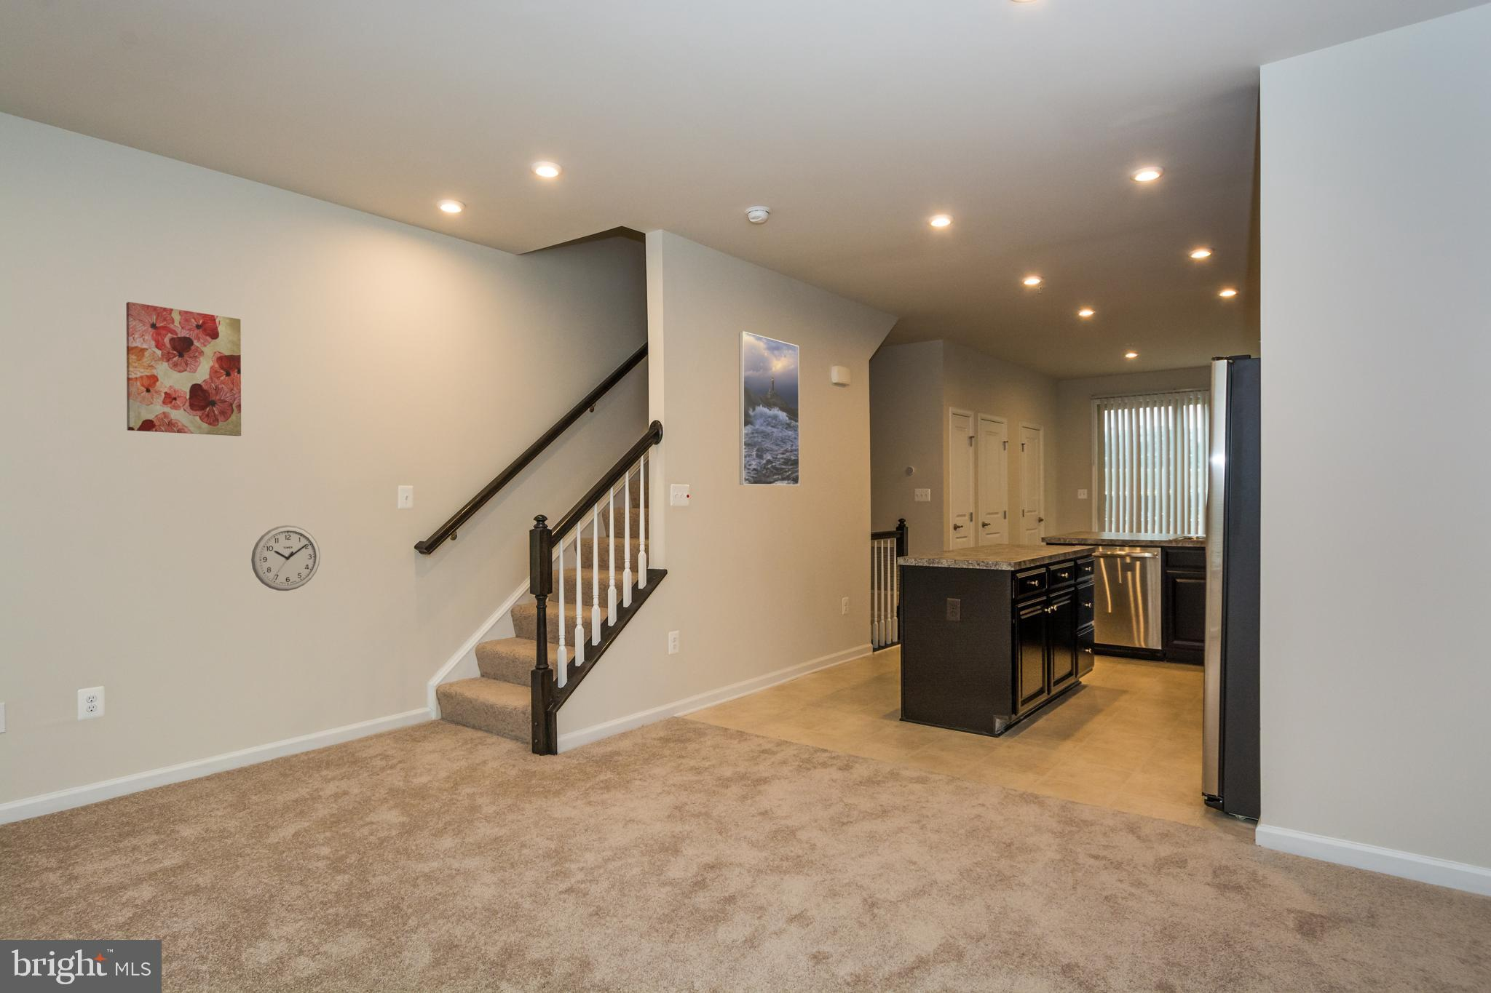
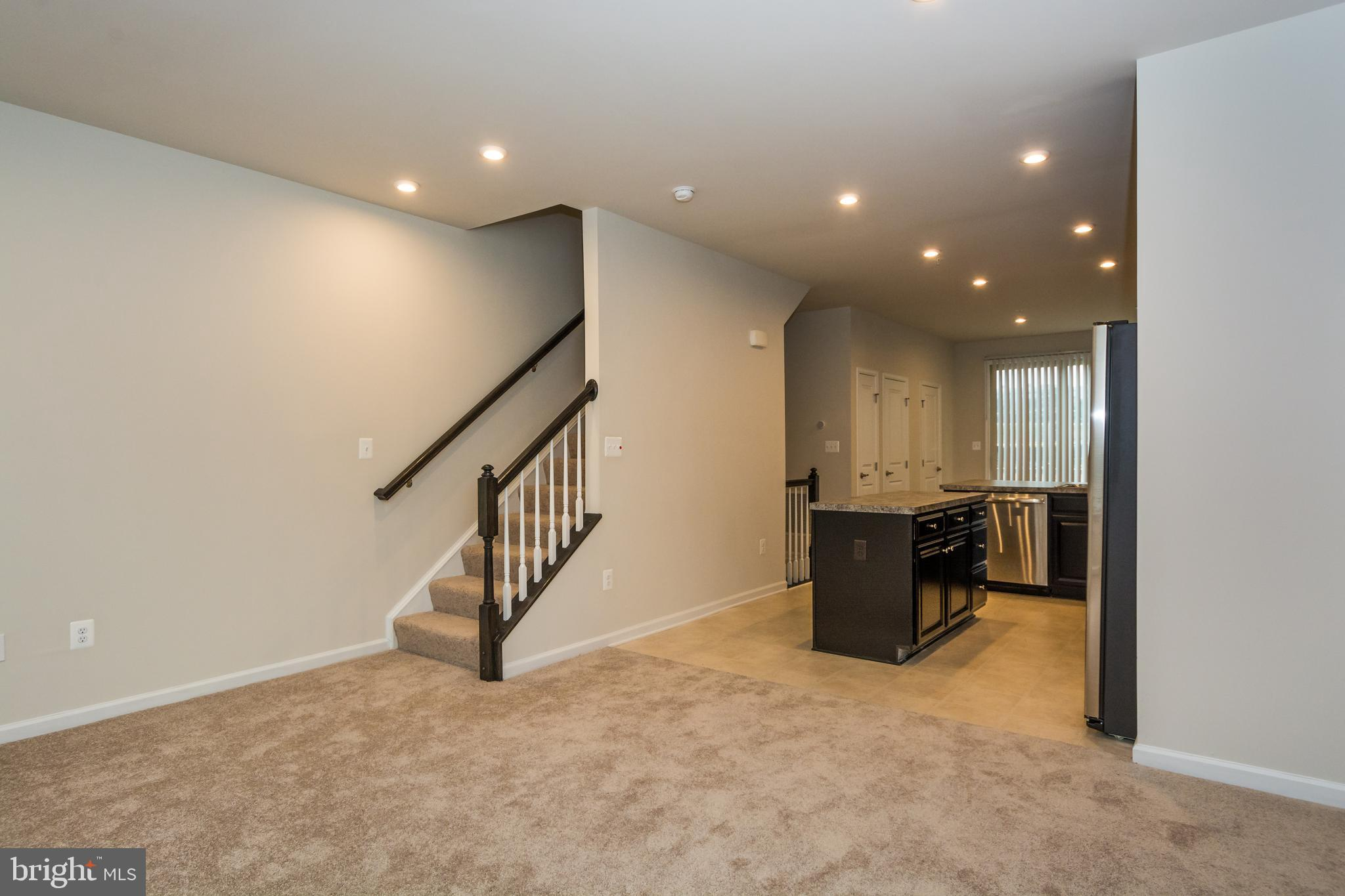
- wall clock [251,524,321,592]
- wall art [125,301,242,437]
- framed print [738,330,800,485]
